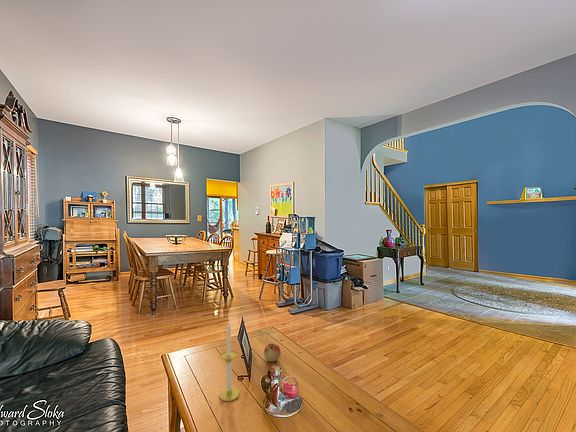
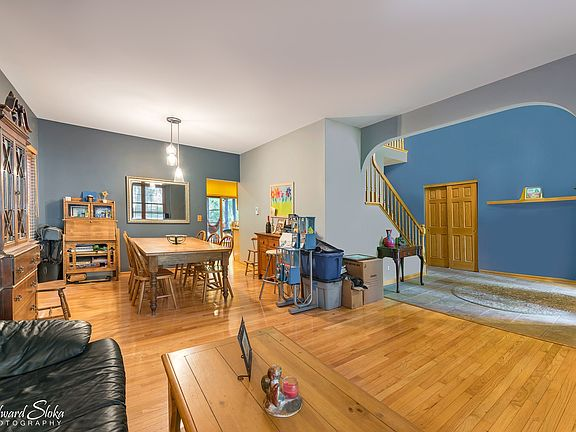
- apple [263,342,282,363]
- candle [218,320,240,402]
